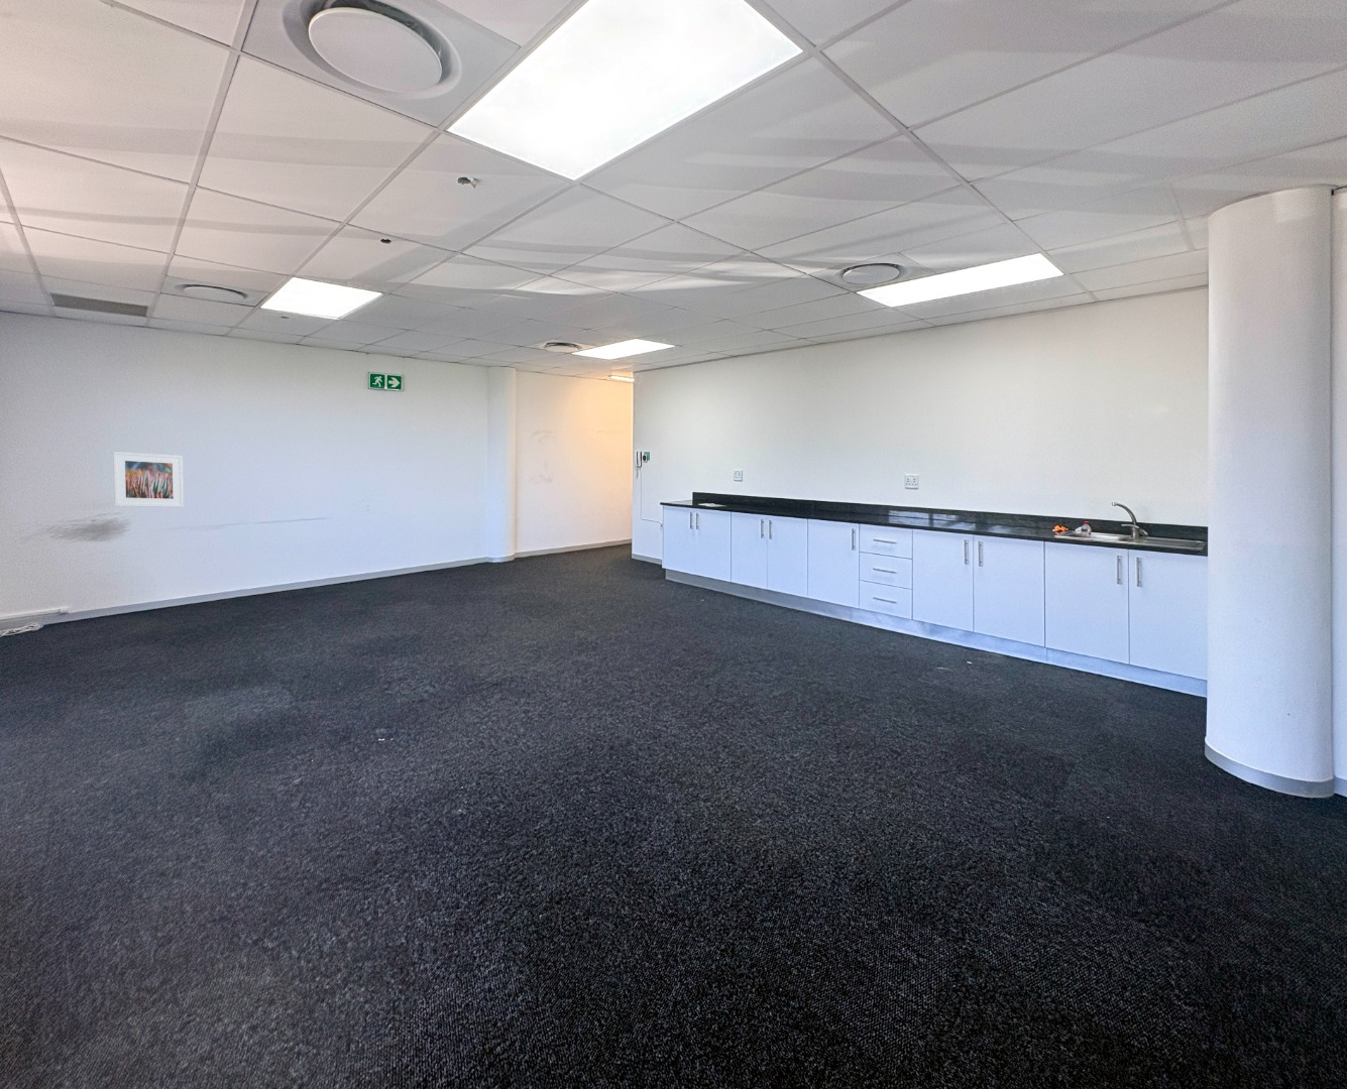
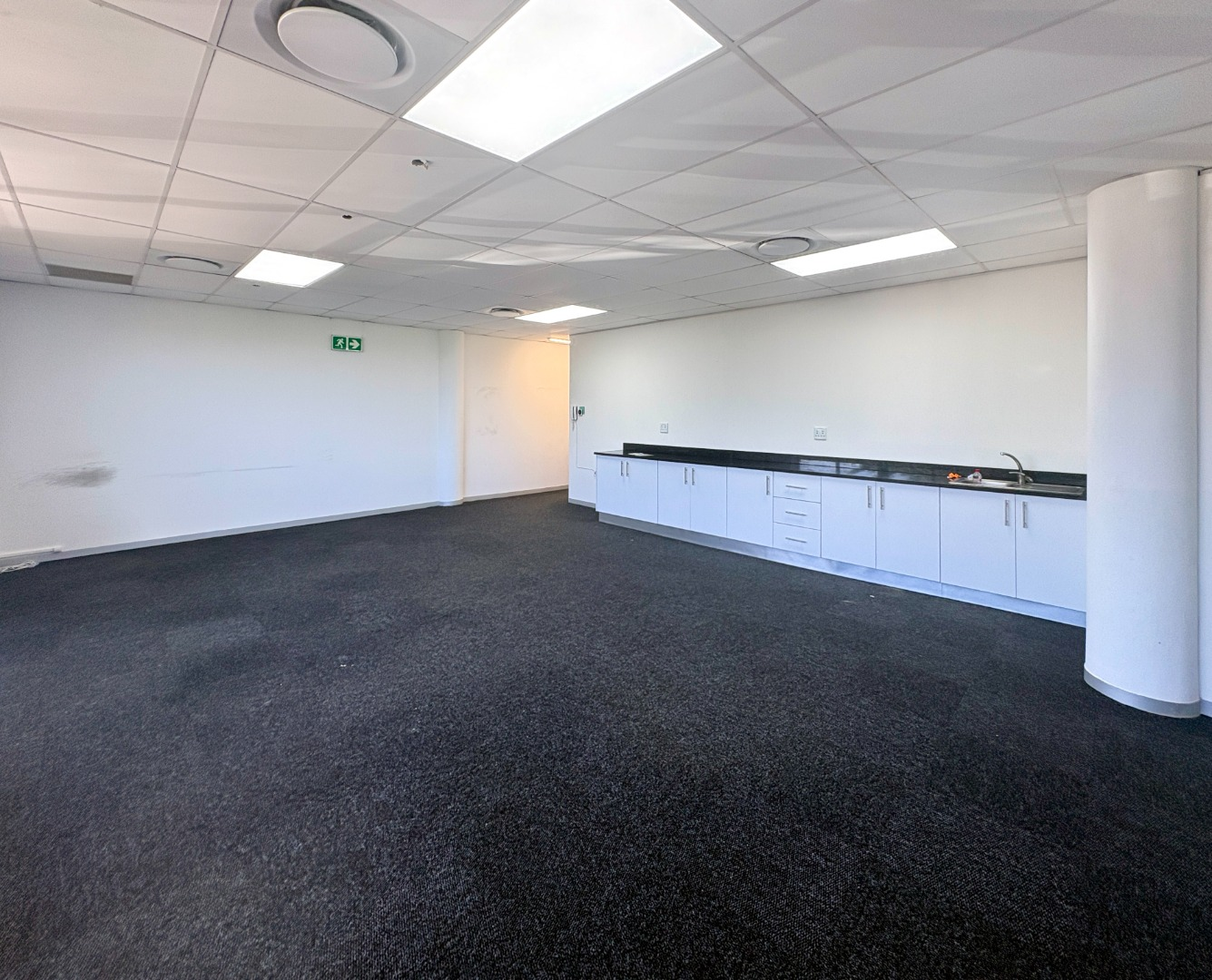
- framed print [112,451,184,508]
